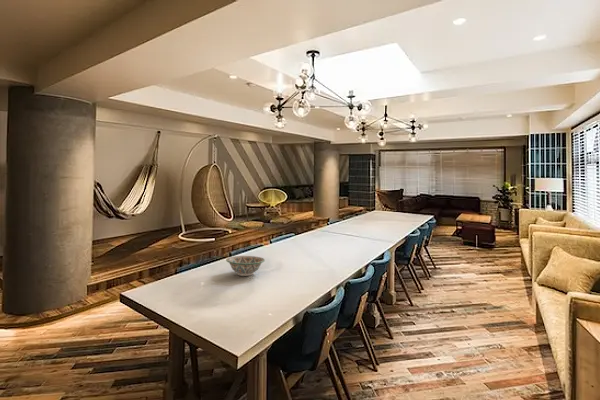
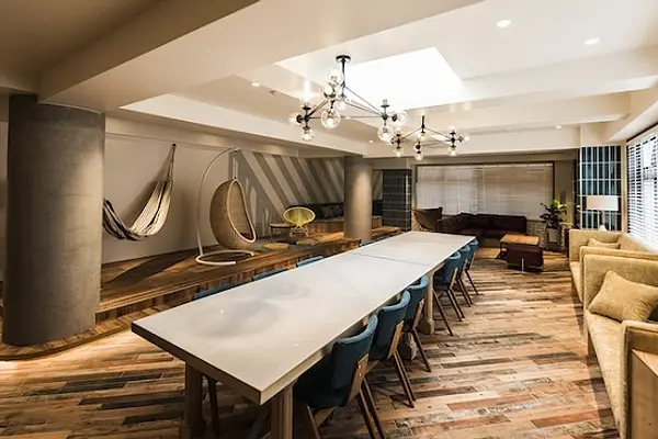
- decorative bowl [225,255,266,277]
